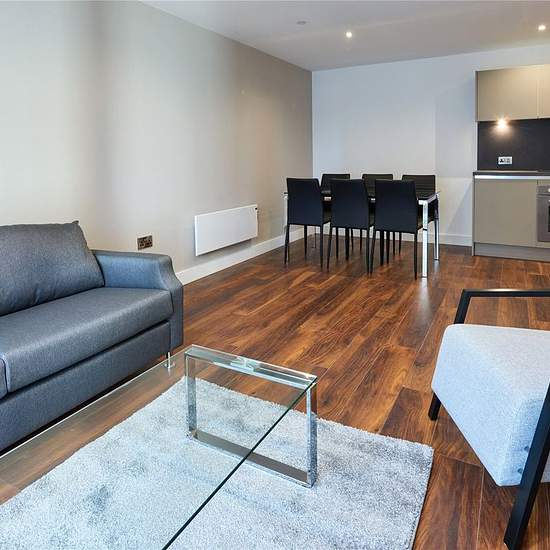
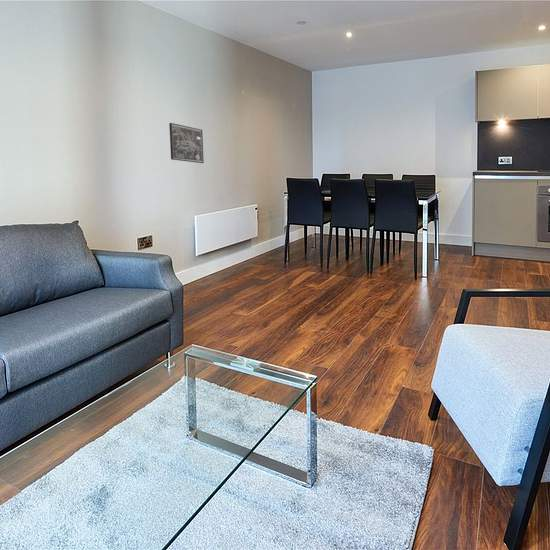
+ wall art [168,122,205,164]
